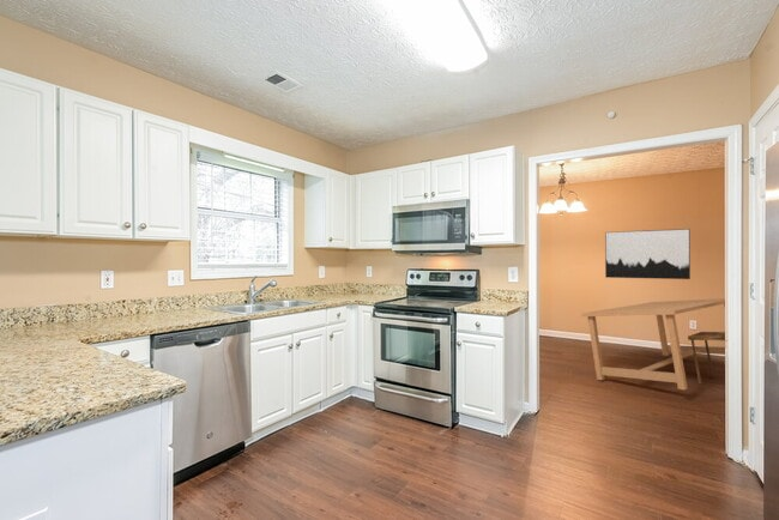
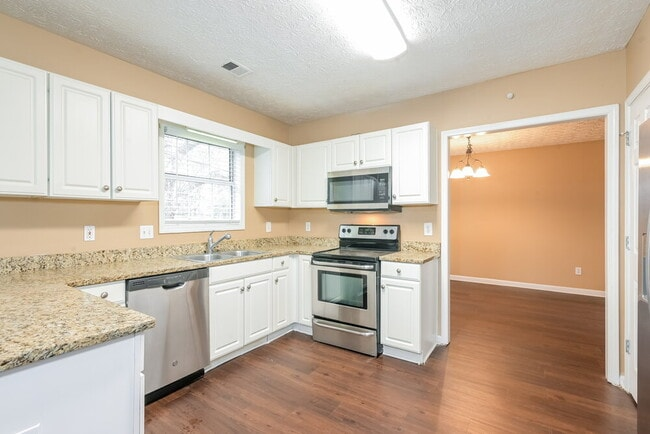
- kitchen table [580,297,726,391]
- wall art [604,228,692,280]
